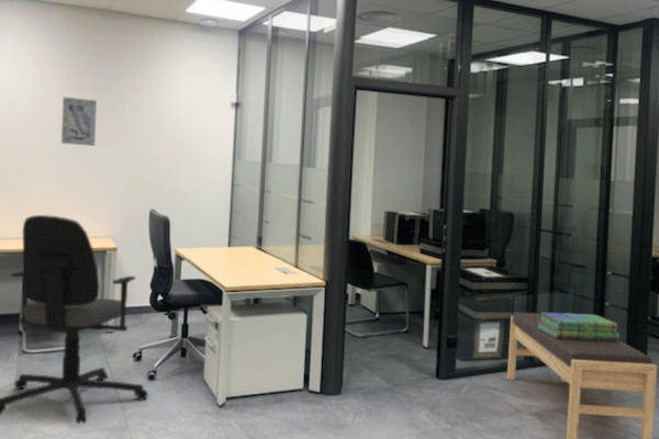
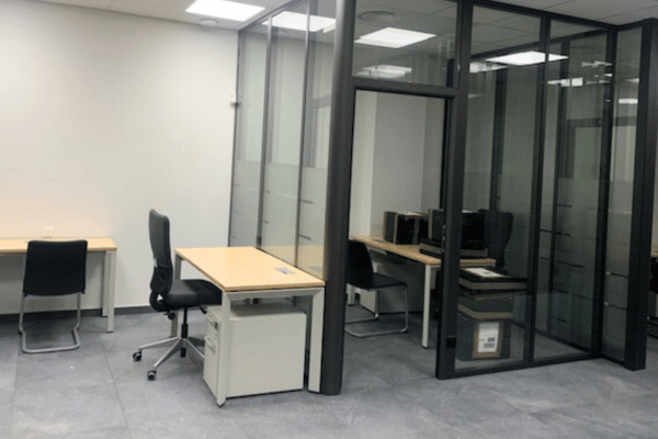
- office chair [0,214,149,425]
- wall art [60,95,98,147]
- stack of books [537,311,621,340]
- bench [506,312,658,439]
